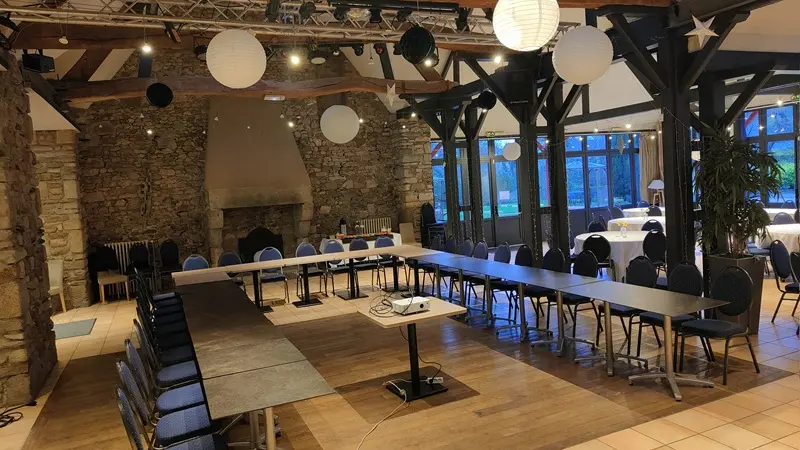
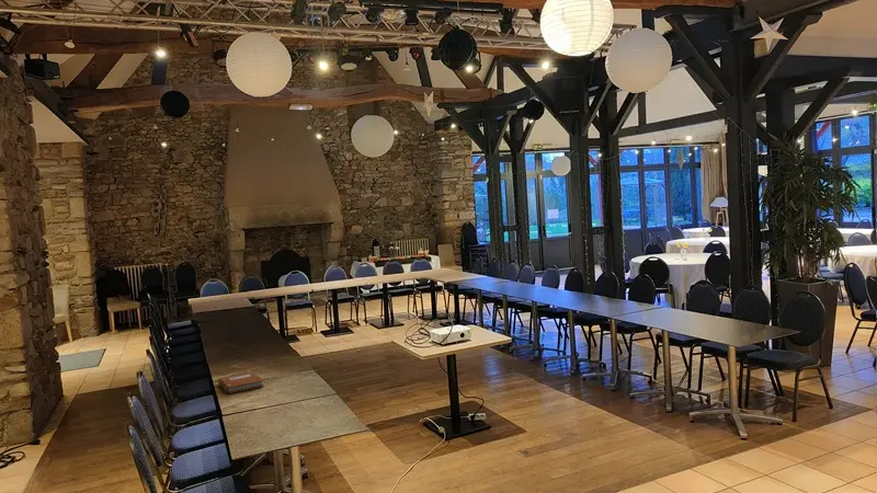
+ notebook [217,371,265,394]
